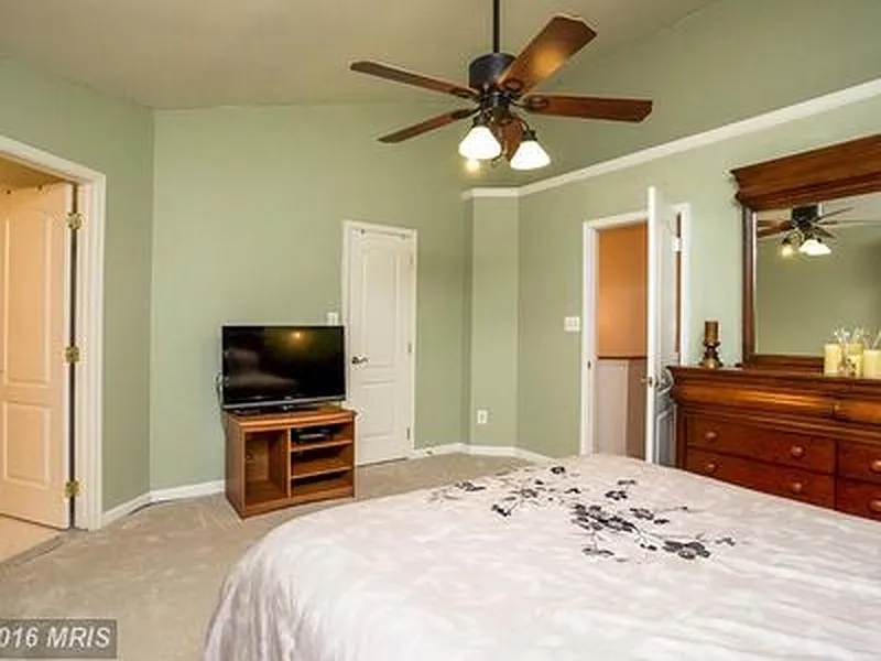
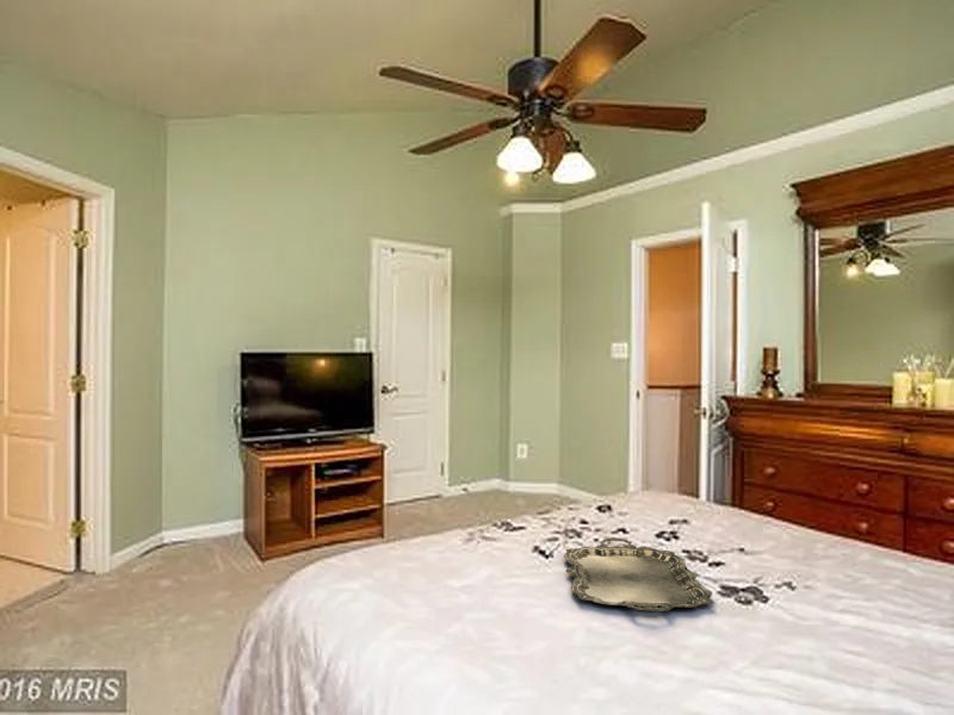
+ serving tray [563,536,715,614]
